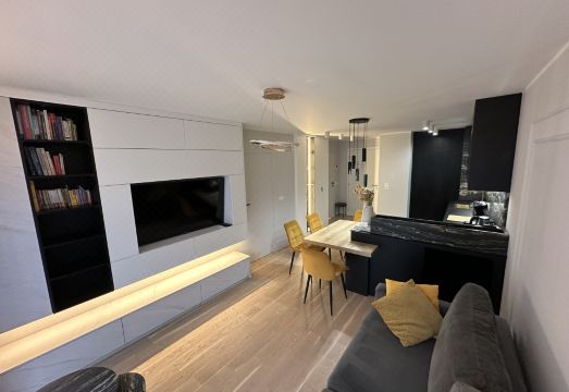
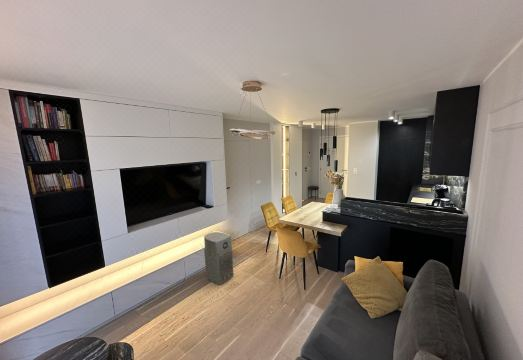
+ air purifier [203,231,235,286]
